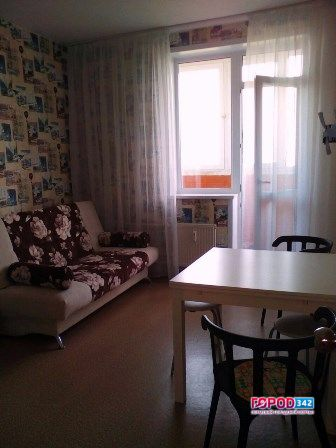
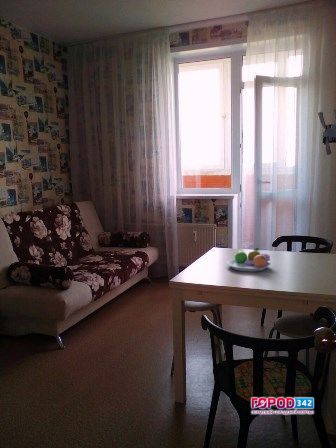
+ fruit bowl [226,247,272,273]
